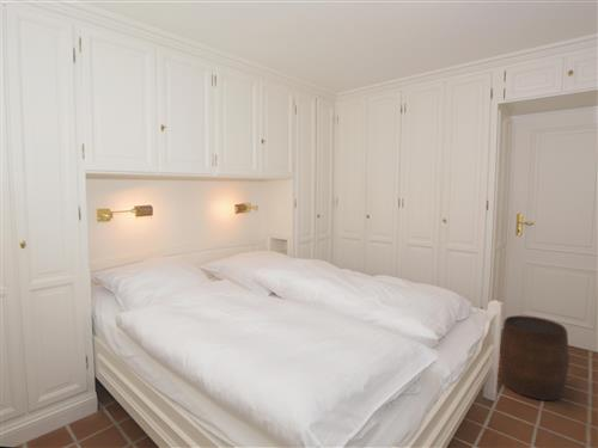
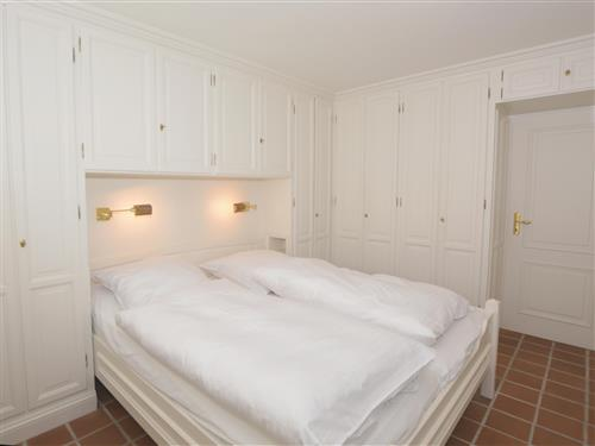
- stool [499,314,570,401]
